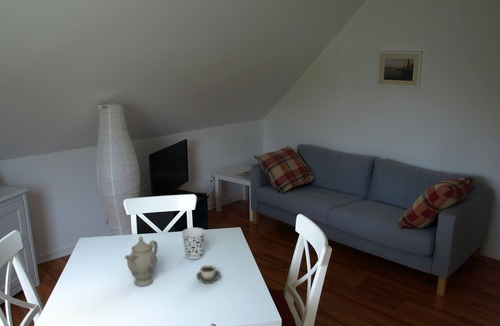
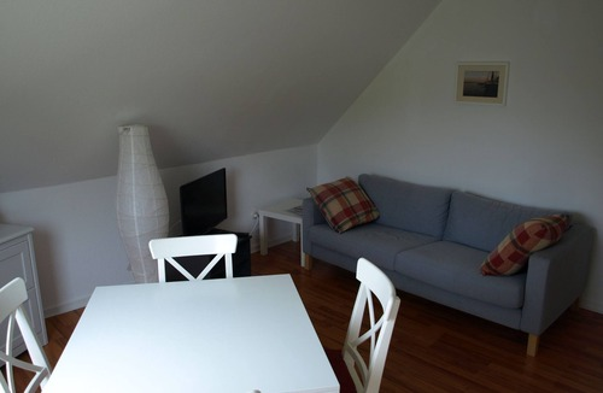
- cup [195,264,221,284]
- cup [181,227,206,260]
- chinaware [123,235,159,287]
